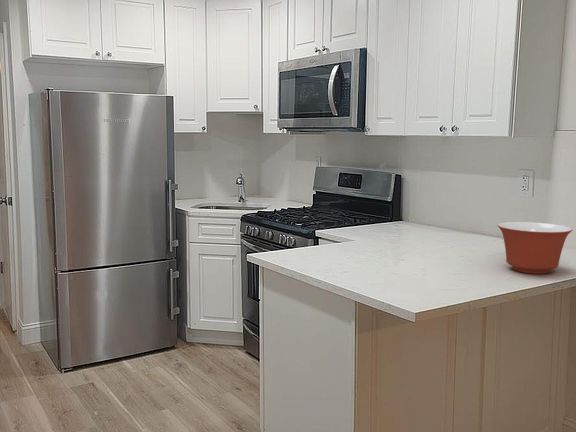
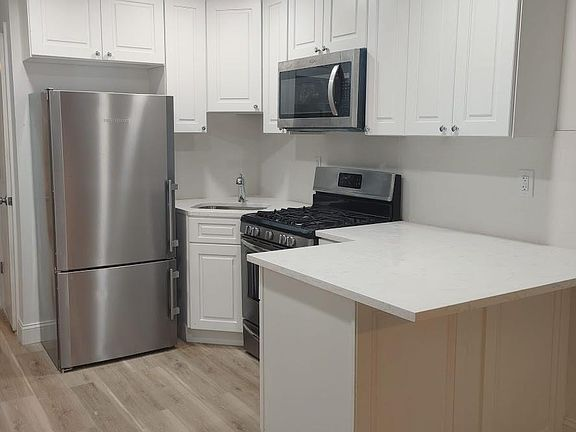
- mixing bowl [497,221,573,275]
